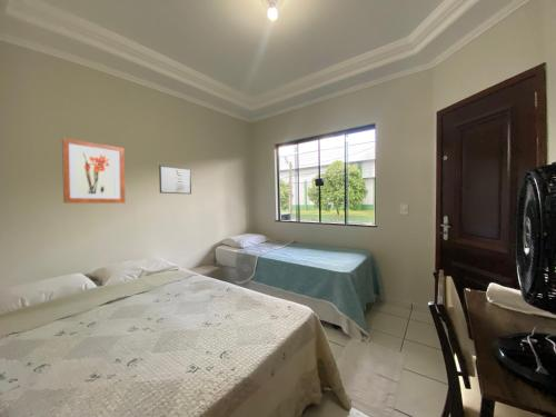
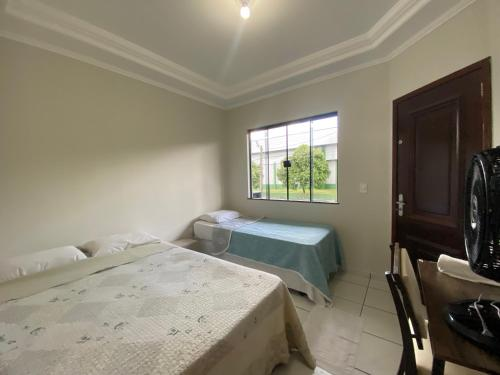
- wall art [61,137,127,205]
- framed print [158,165,192,195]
